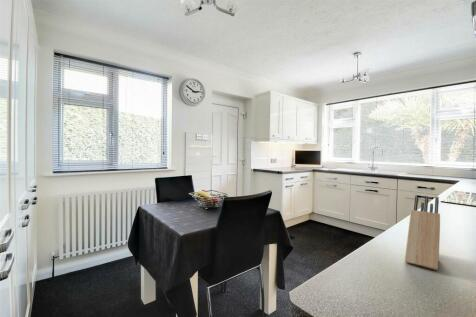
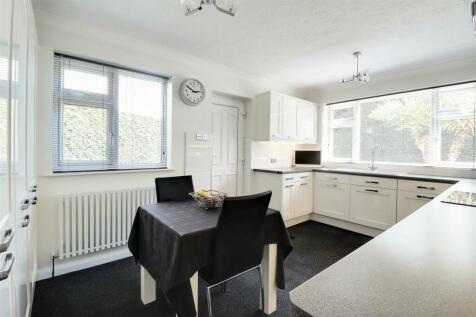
- knife block [404,194,441,271]
